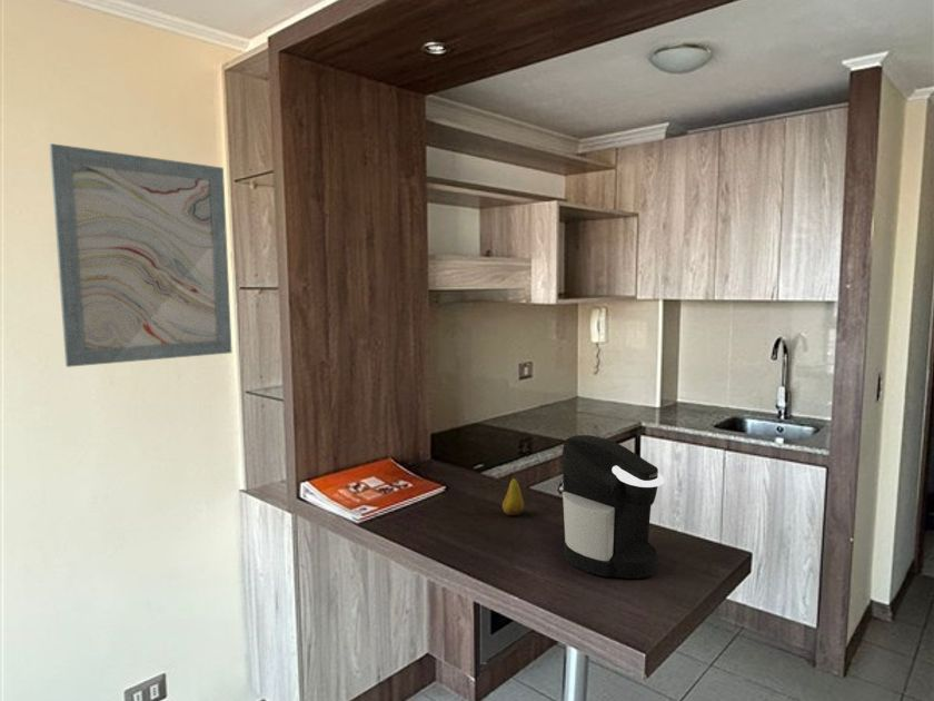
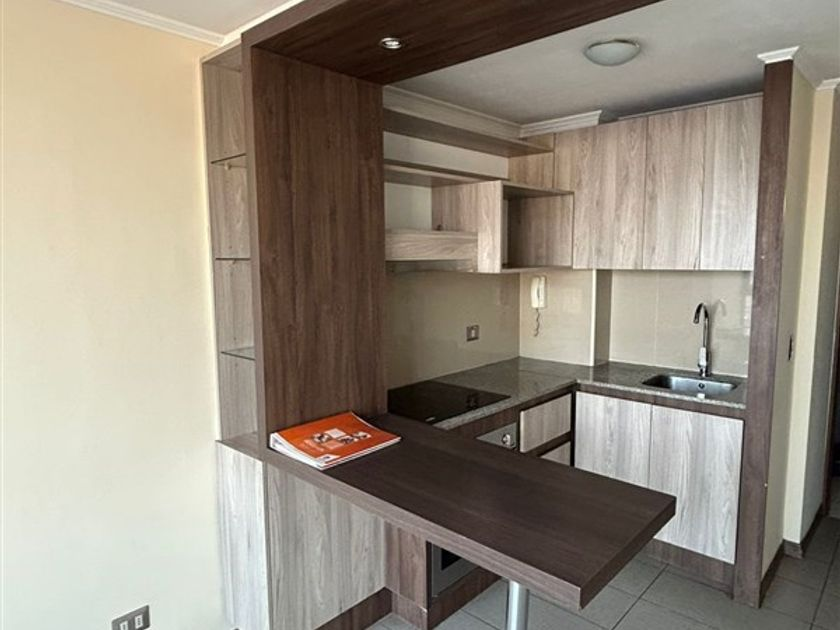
- wall art [48,142,232,368]
- coffee maker [560,434,665,580]
- fruit [501,471,525,516]
